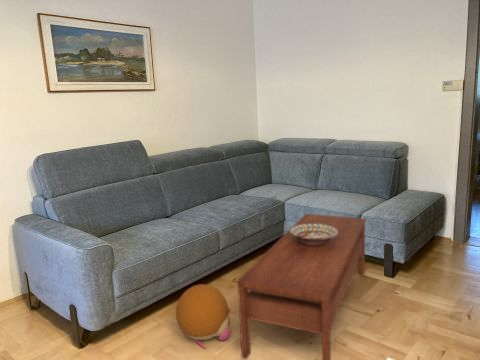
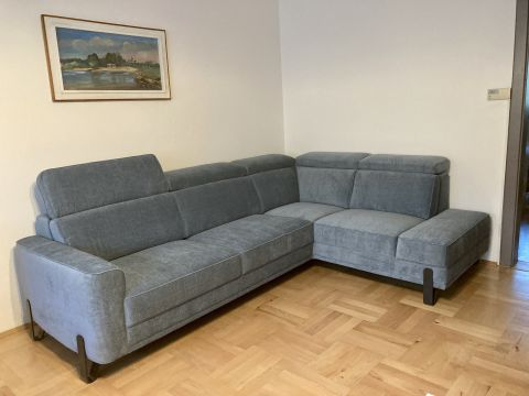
- decorative bowl [289,224,338,246]
- plush toy [175,283,232,349]
- coffee table [236,213,367,360]
